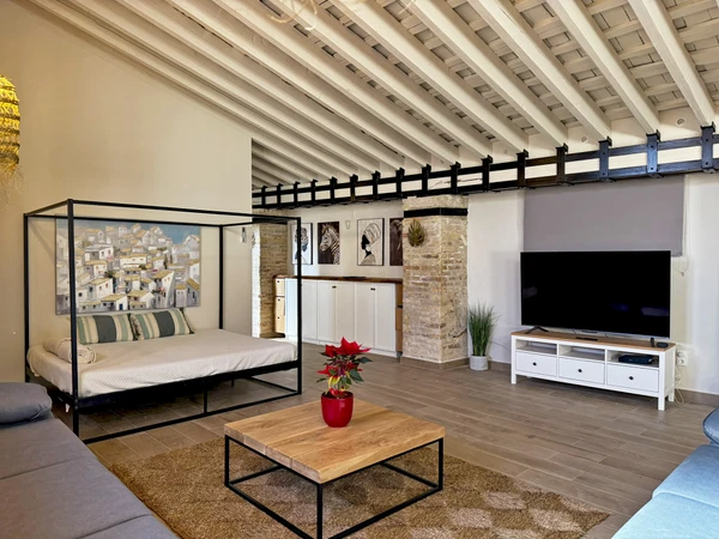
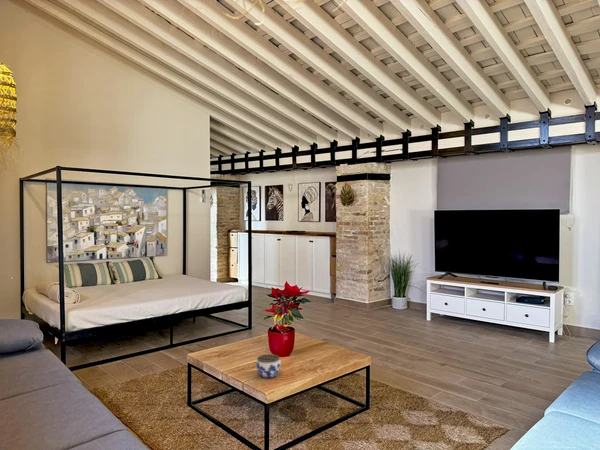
+ jar [255,353,282,379]
